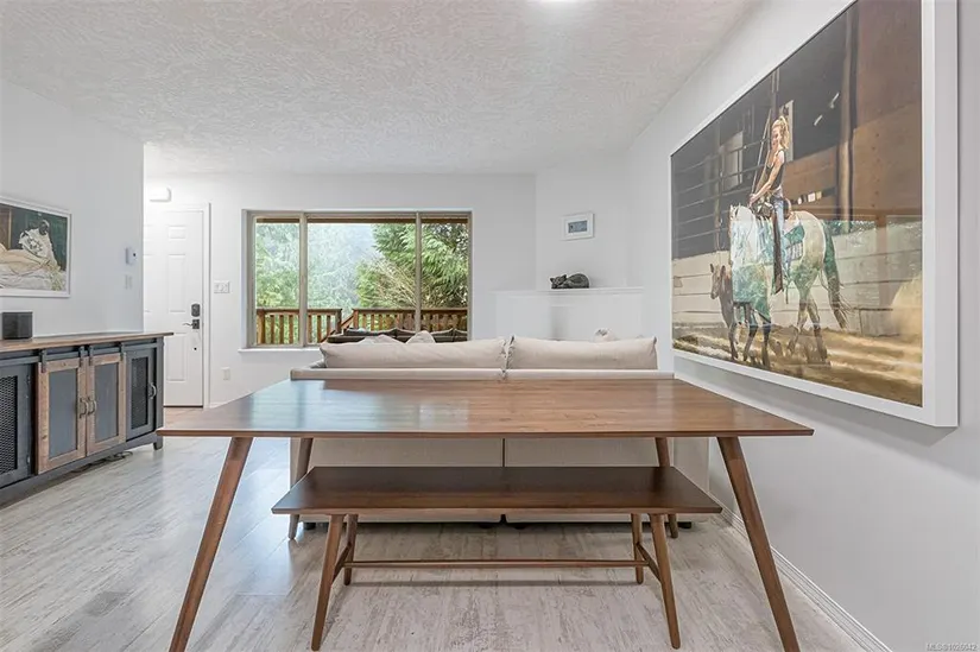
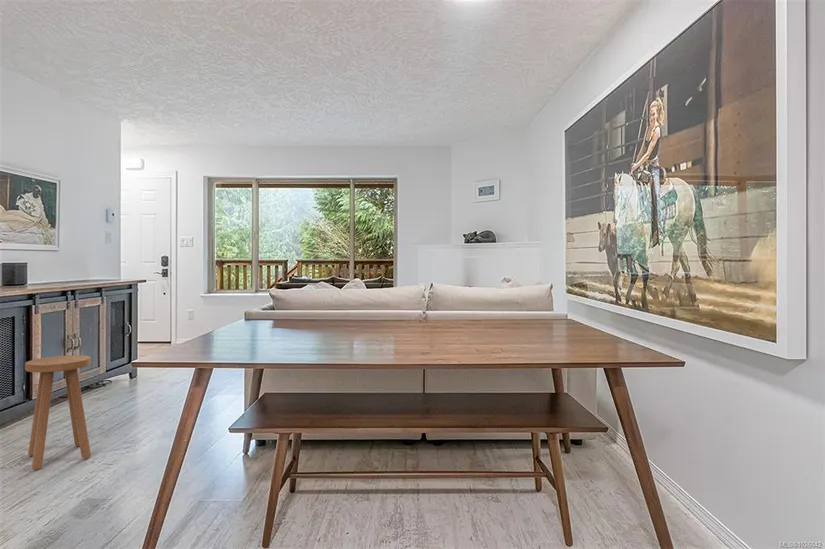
+ stool [24,354,92,471]
